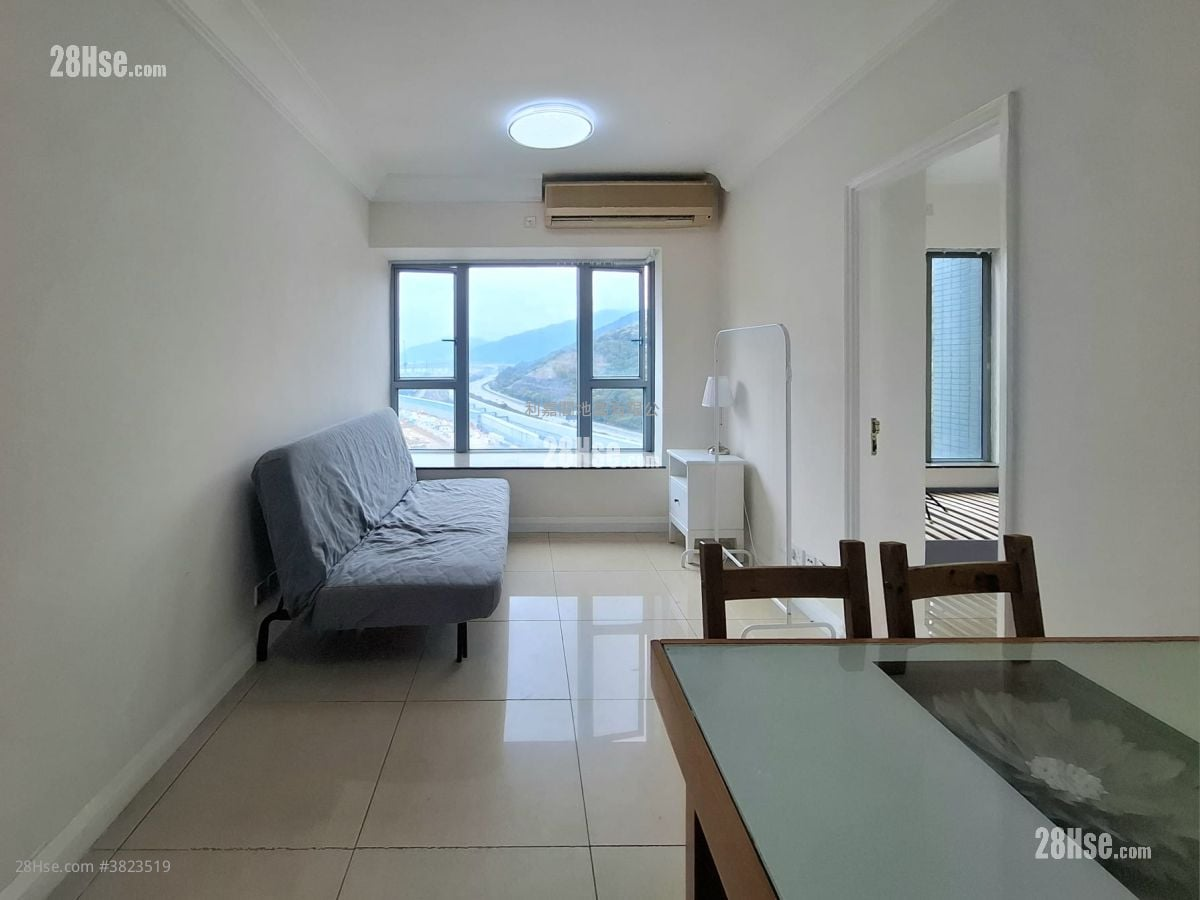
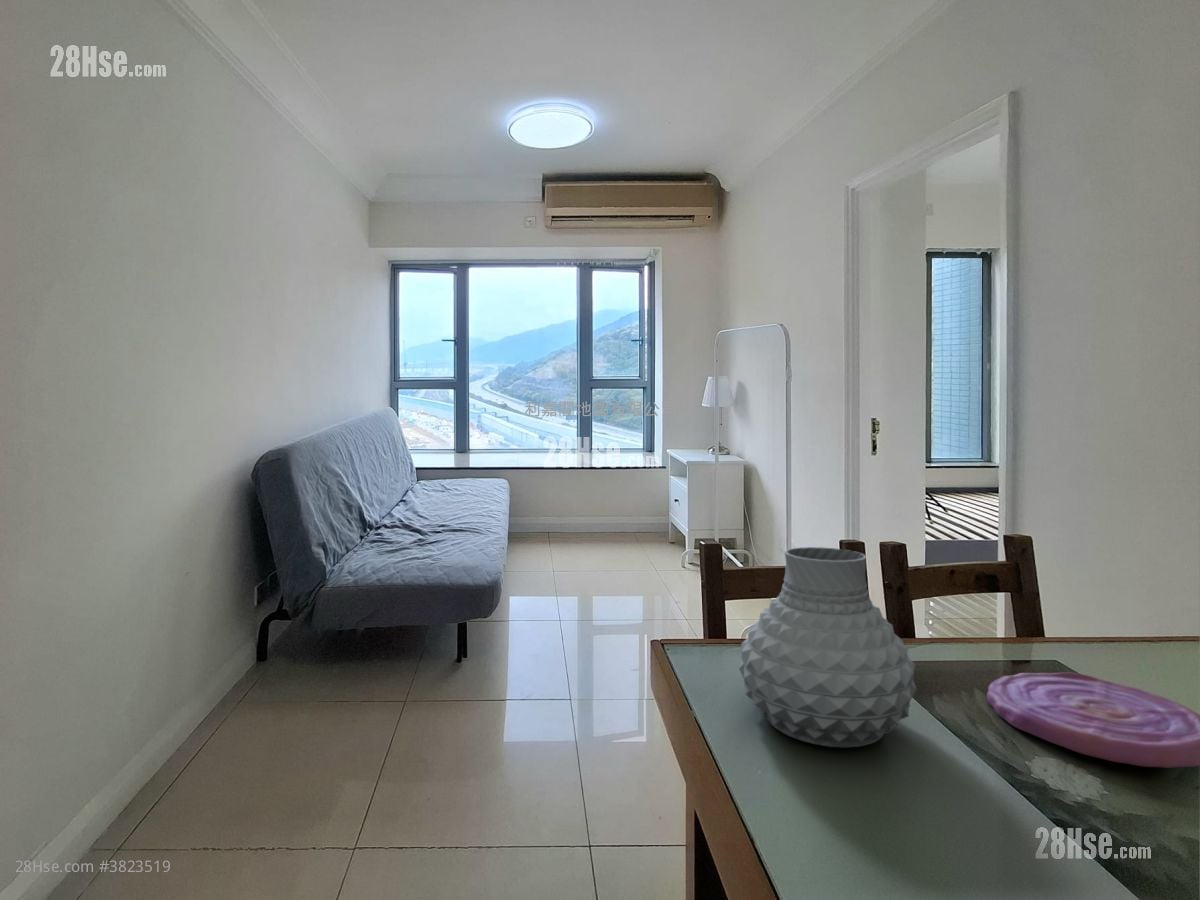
+ plate [986,672,1200,769]
+ vase [738,546,918,748]
